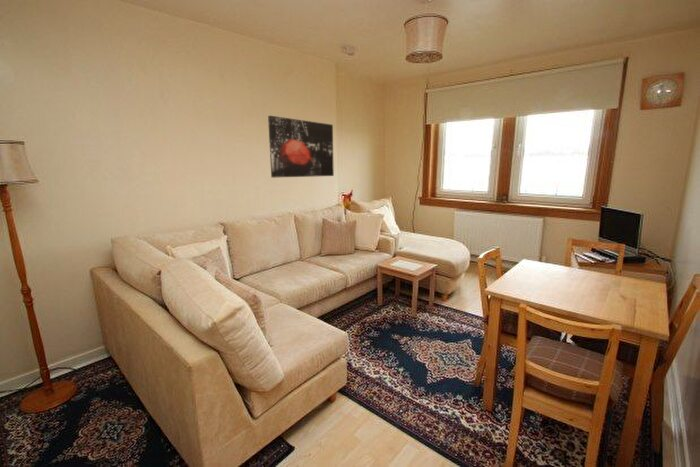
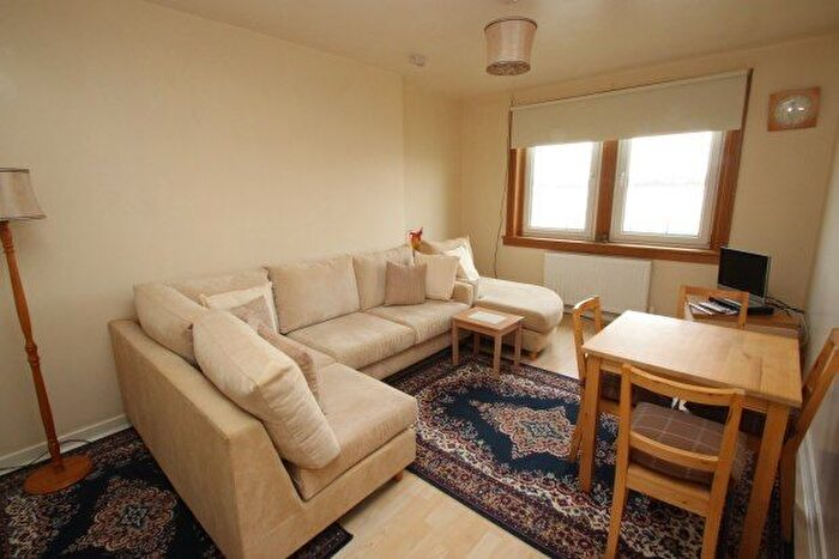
- wall art [267,115,335,179]
